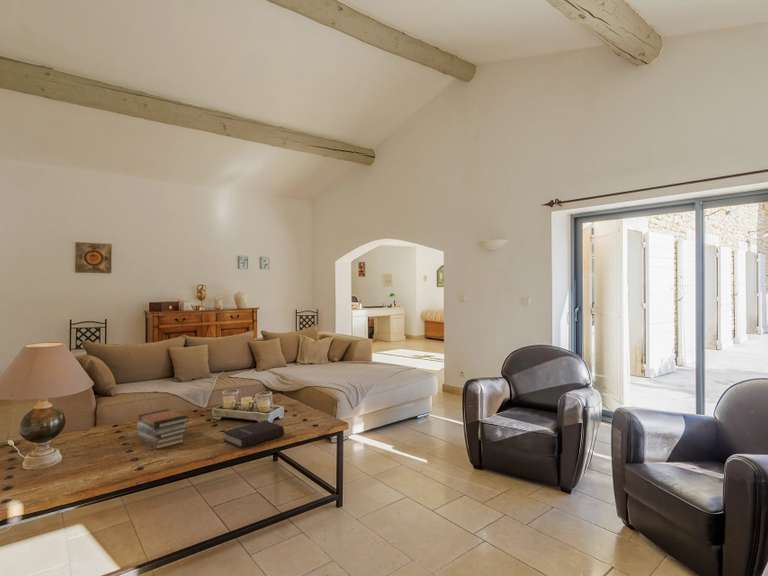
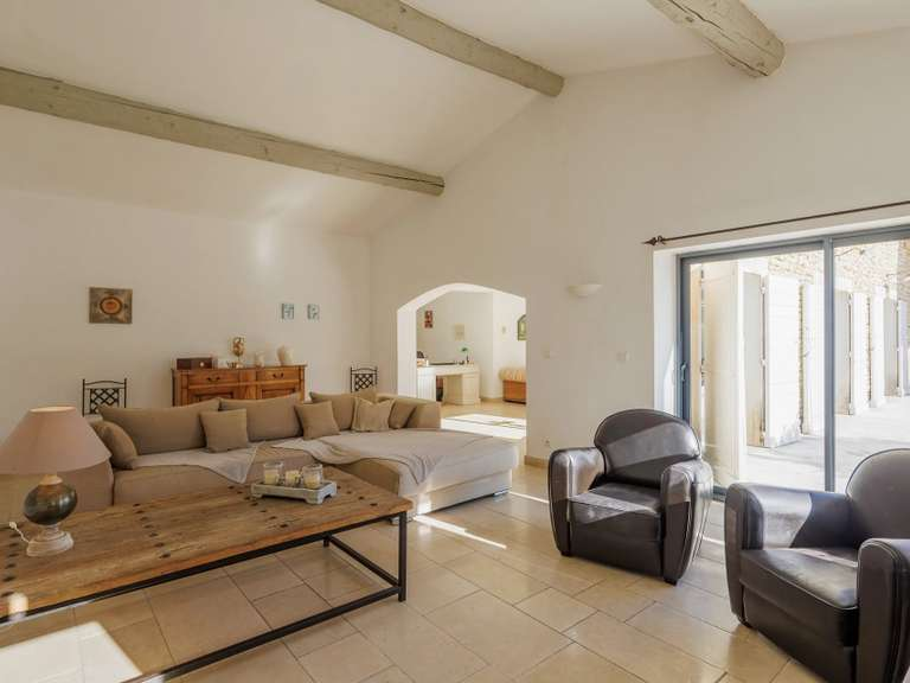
- book stack [136,408,190,450]
- book [223,420,285,450]
